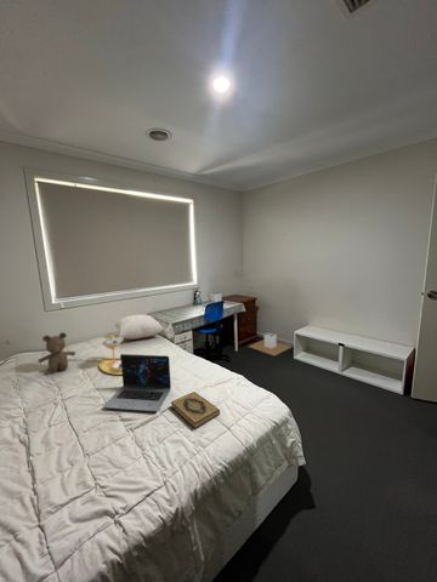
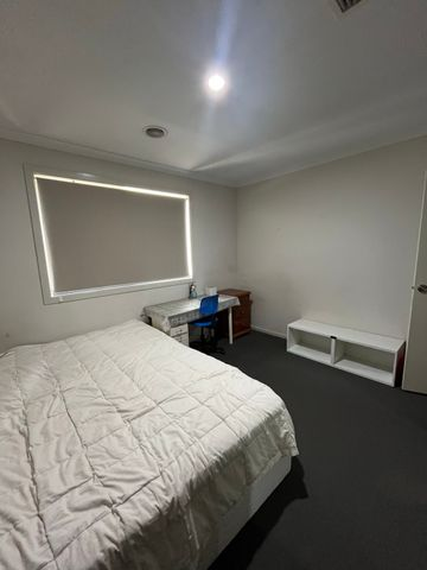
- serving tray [97,333,125,376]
- teddy bear [36,331,76,375]
- laundry hamper [248,332,294,356]
- pillow [114,314,165,341]
- laptop [102,353,172,412]
- hardback book [170,390,221,430]
